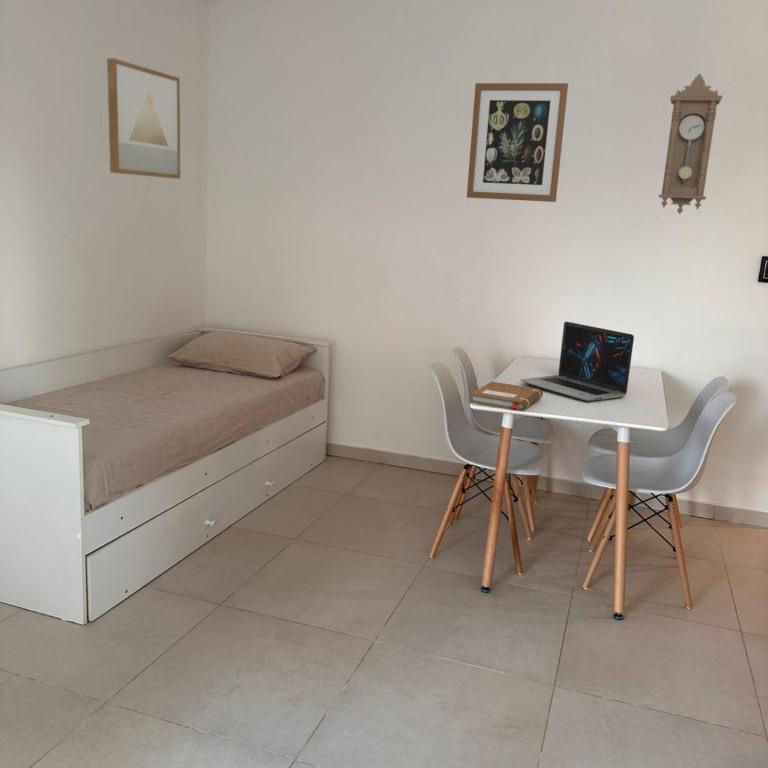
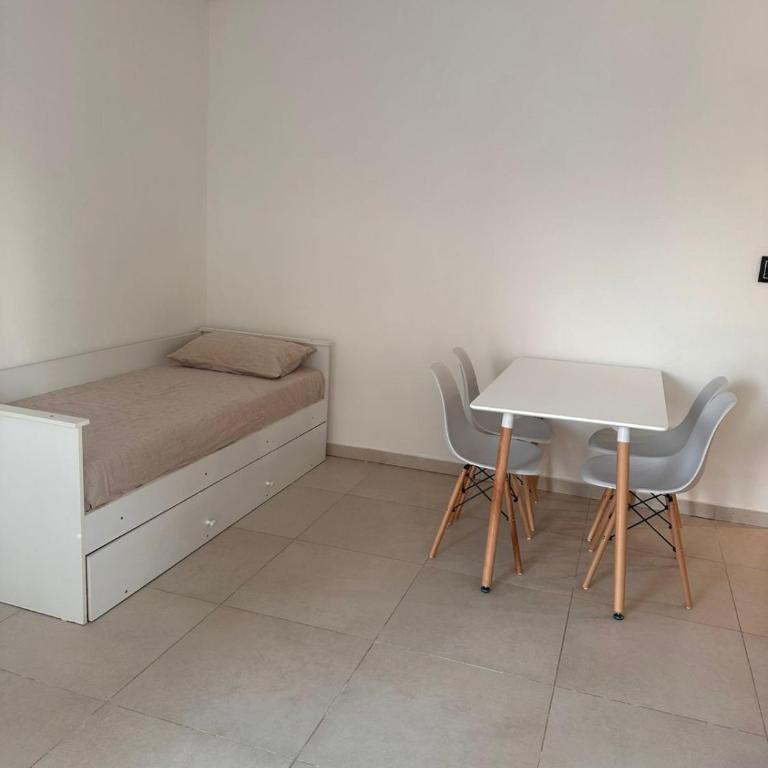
- laptop [520,321,635,403]
- notebook [469,381,544,412]
- wall art [466,82,569,203]
- wall art [106,57,181,180]
- pendulum clock [658,73,724,215]
